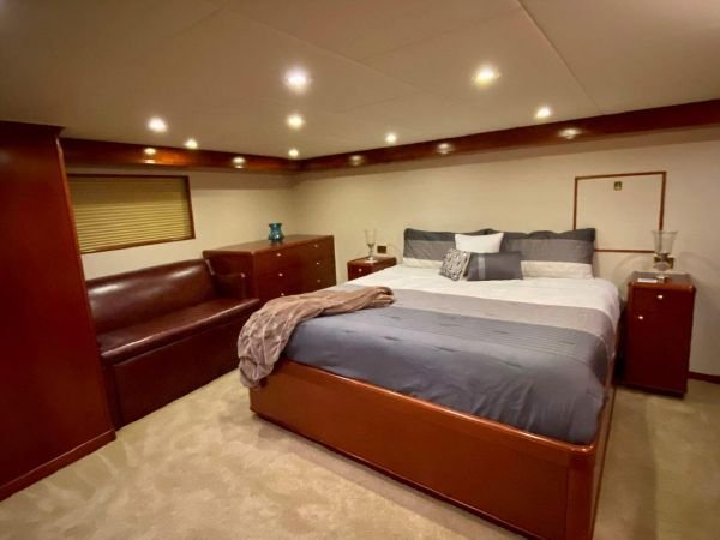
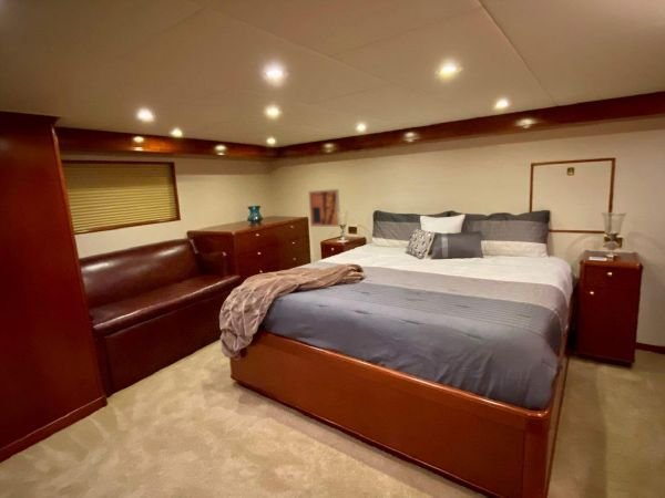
+ wall art [307,188,341,228]
